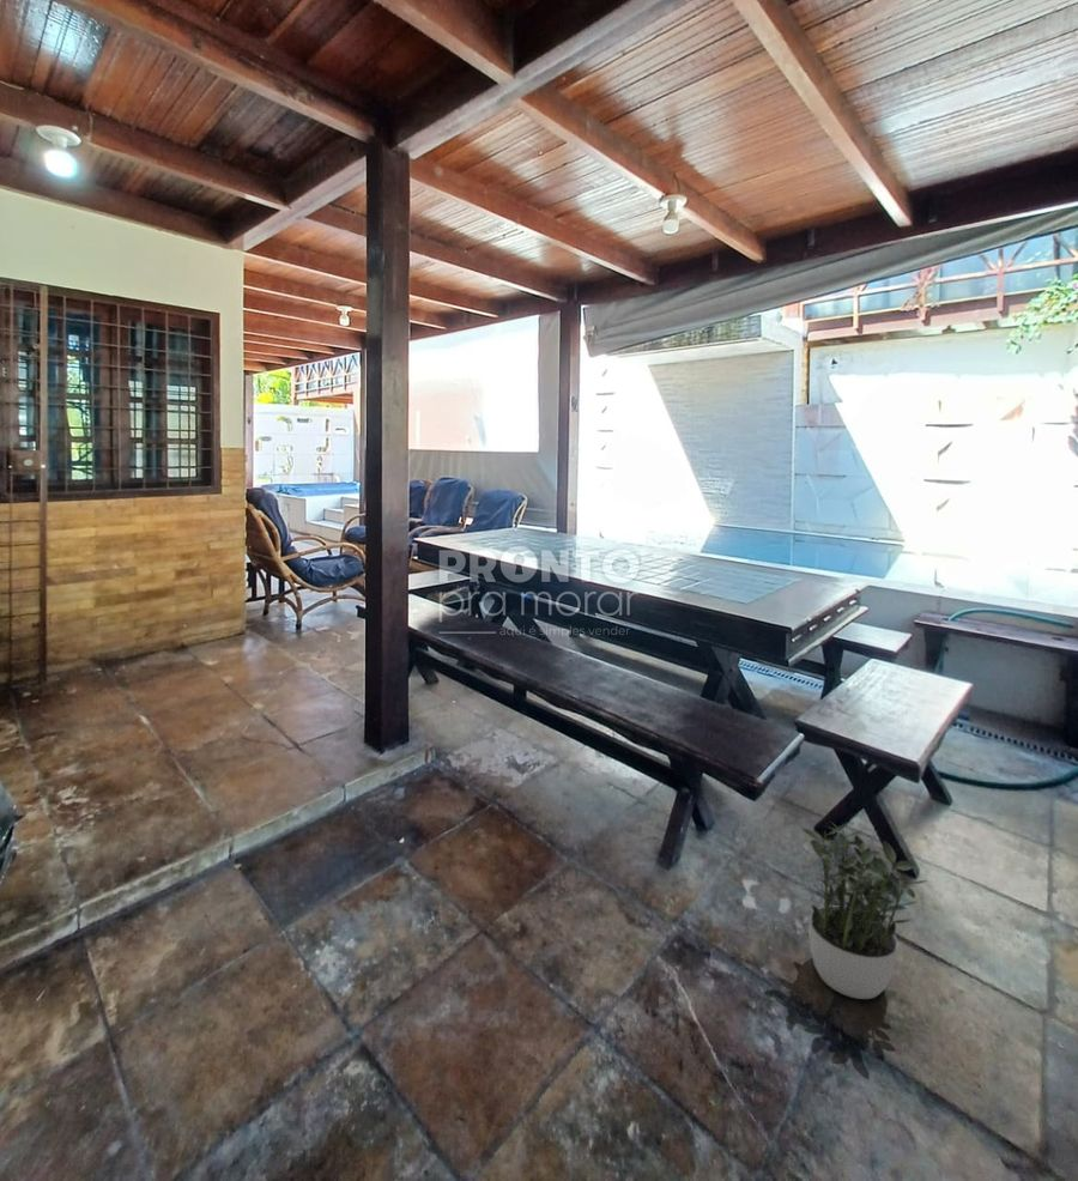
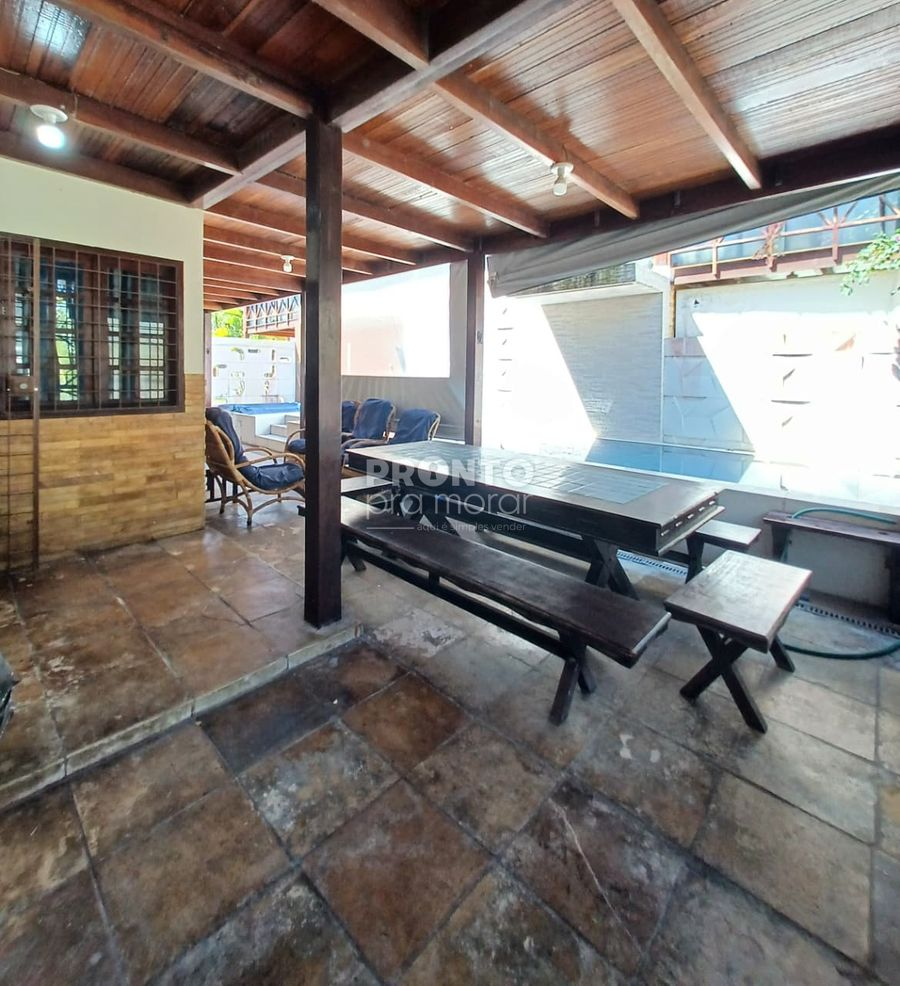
- potted plant [800,822,929,1000]
